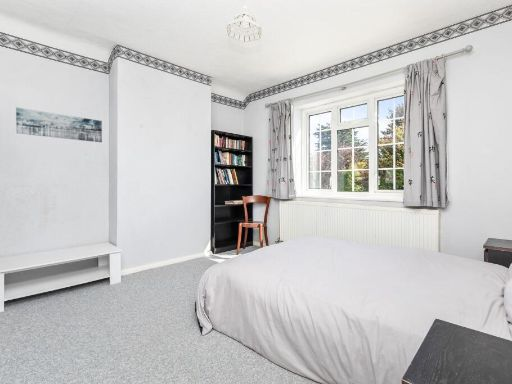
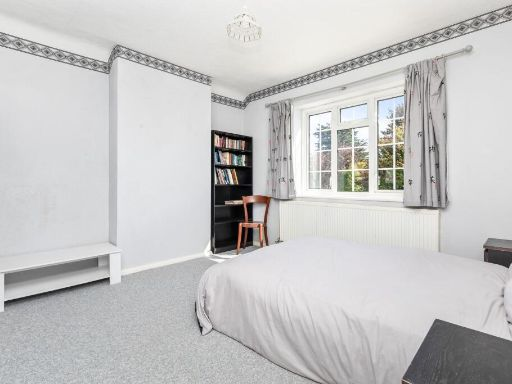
- wall art [15,107,103,143]
